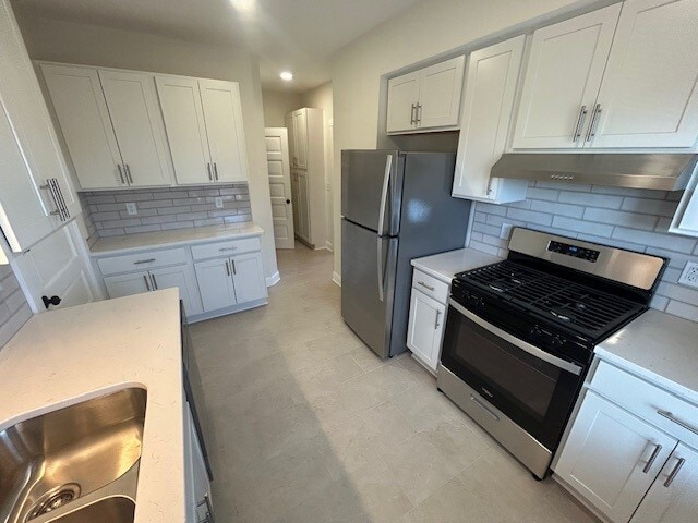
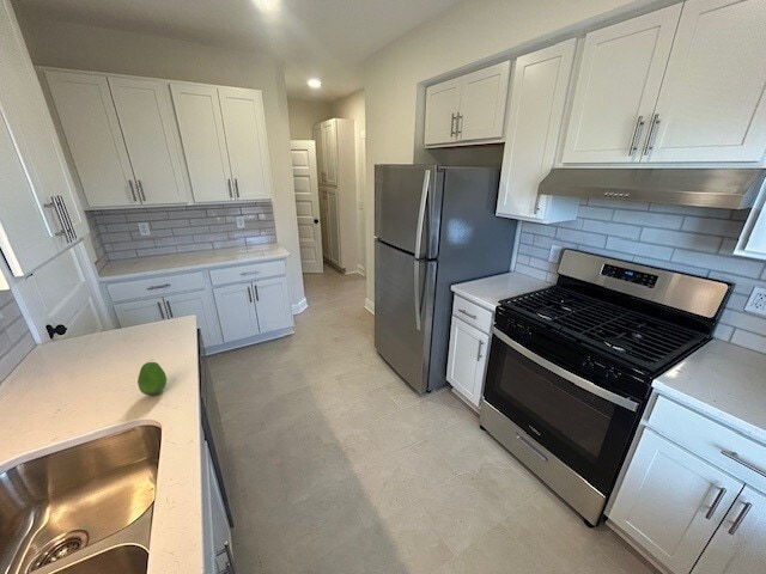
+ fruit [136,361,168,397]
